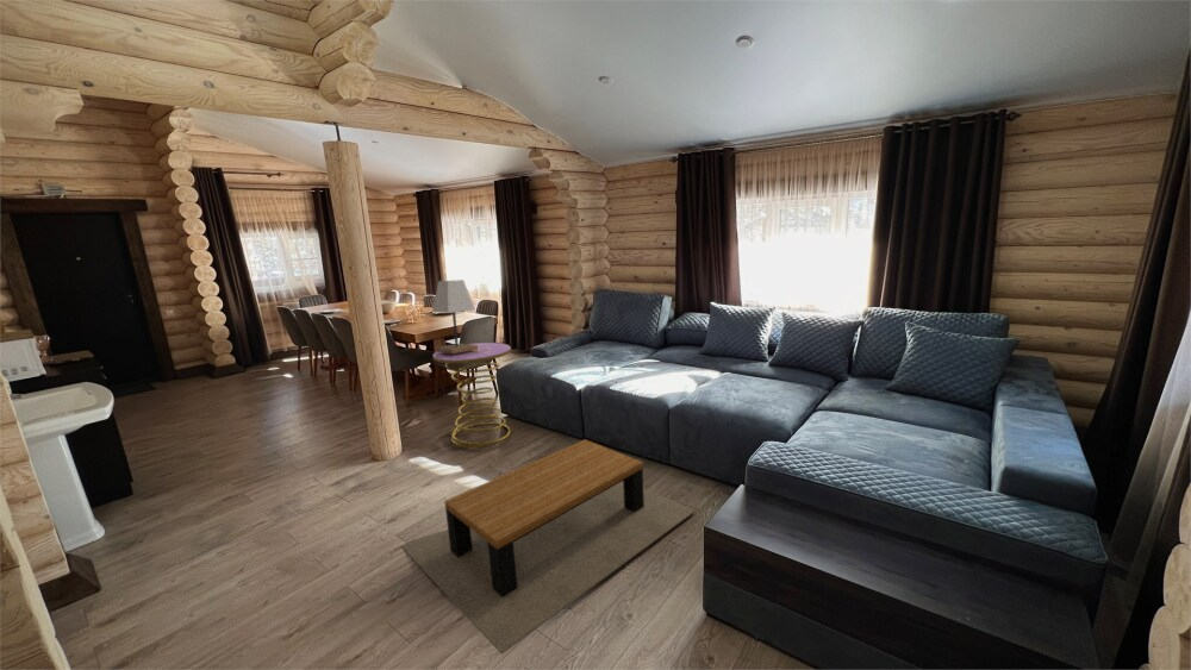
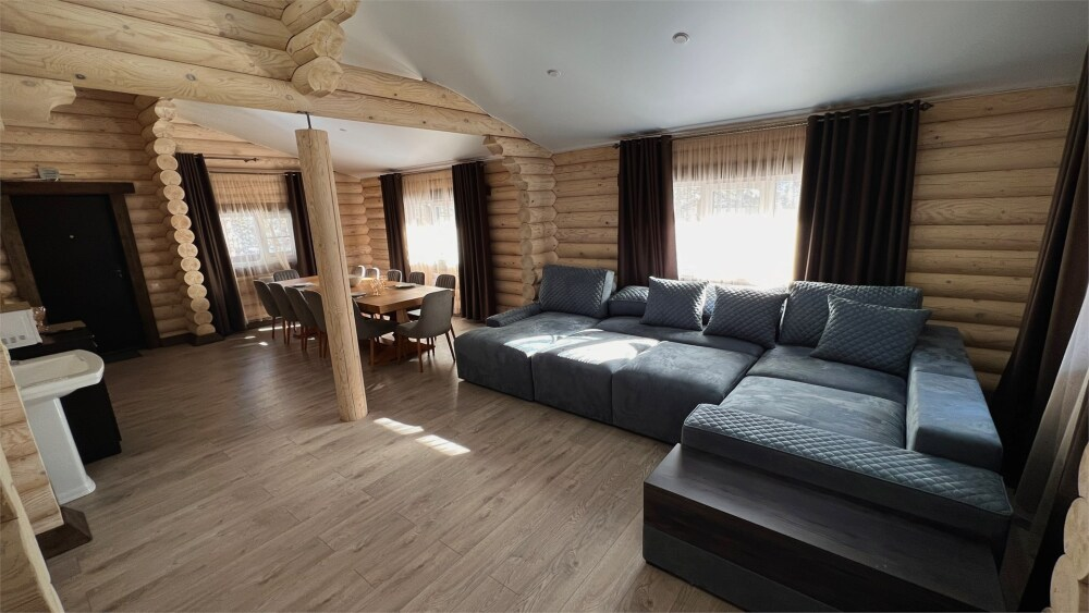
- lamp [431,278,478,353]
- side table [432,342,512,449]
- coffee table [400,438,696,656]
